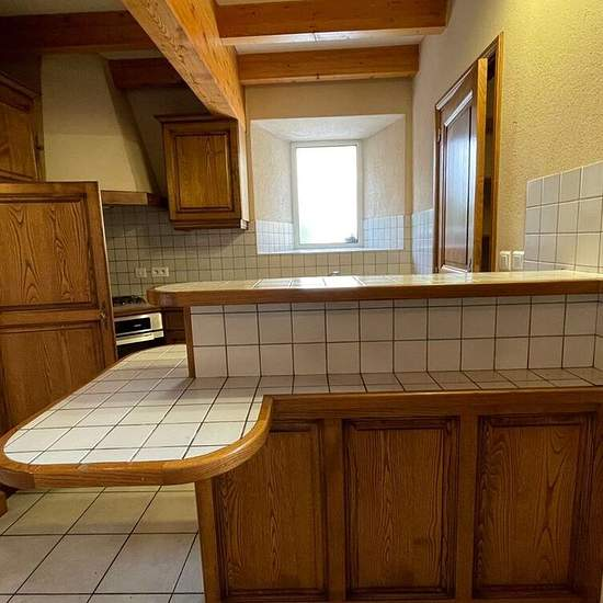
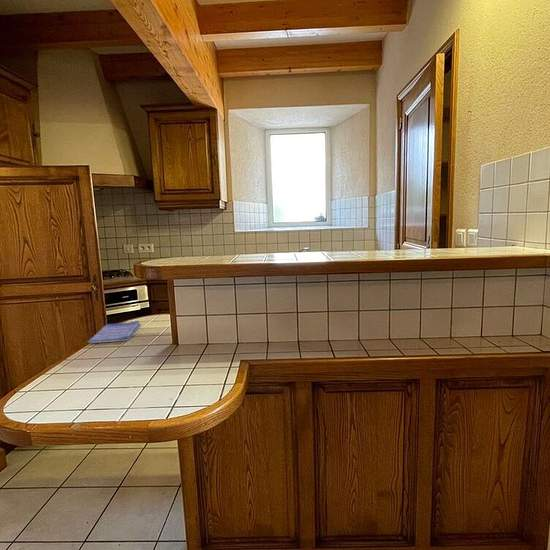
+ dish towel [87,320,141,344]
